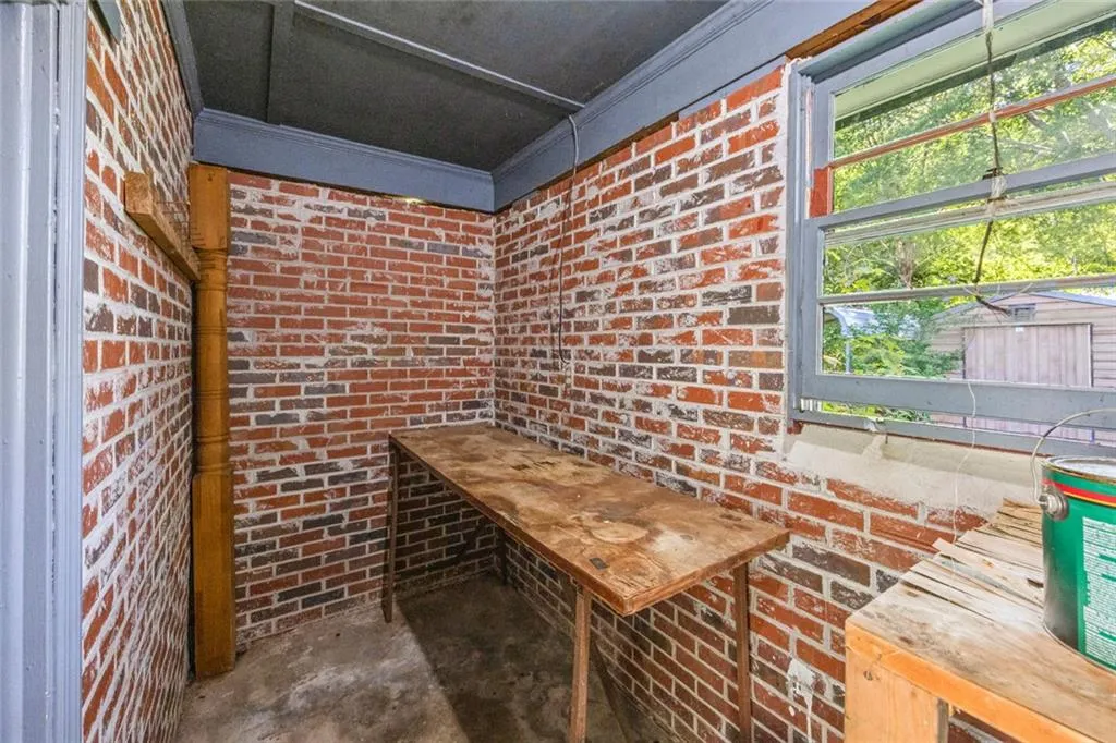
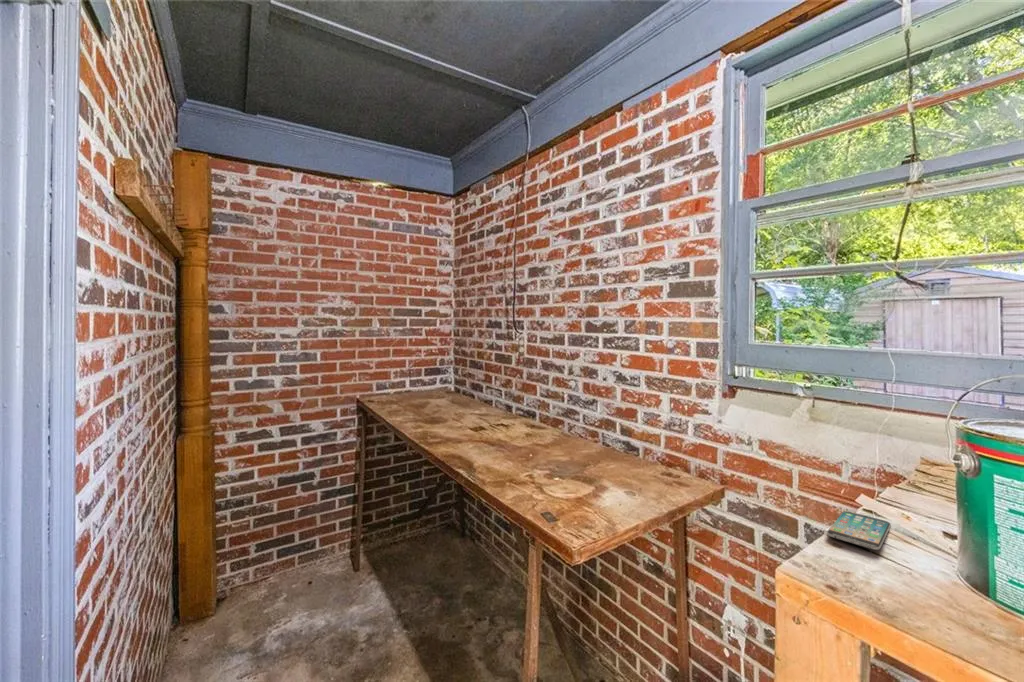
+ smartphone [826,510,892,551]
